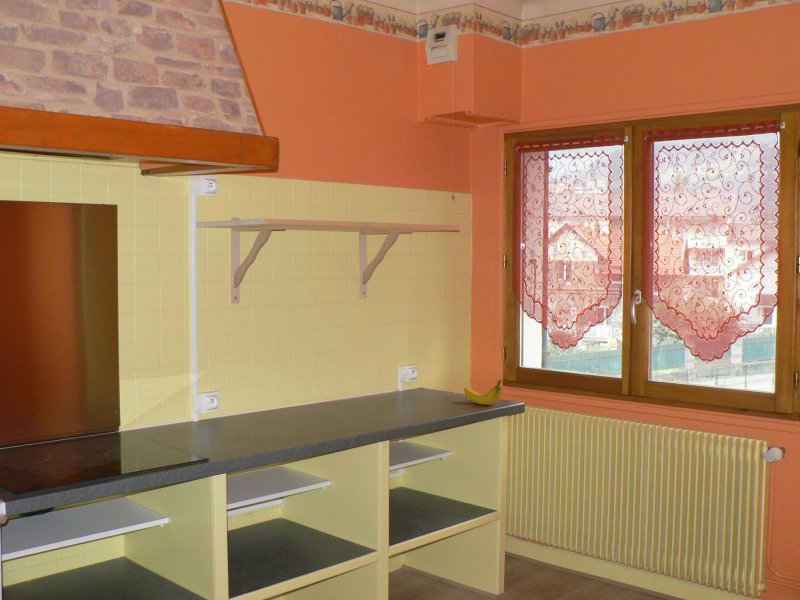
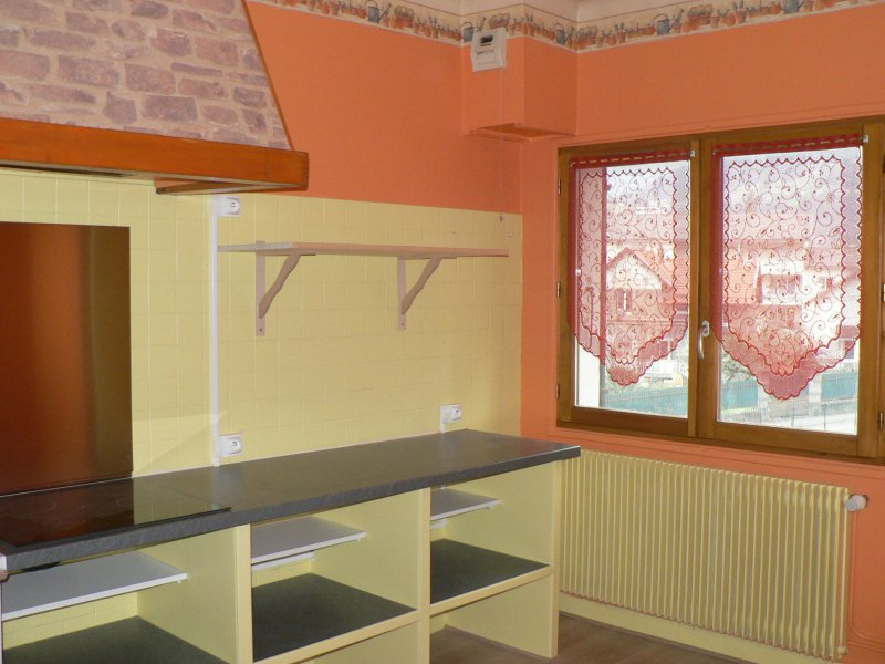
- fruit [463,378,503,405]
